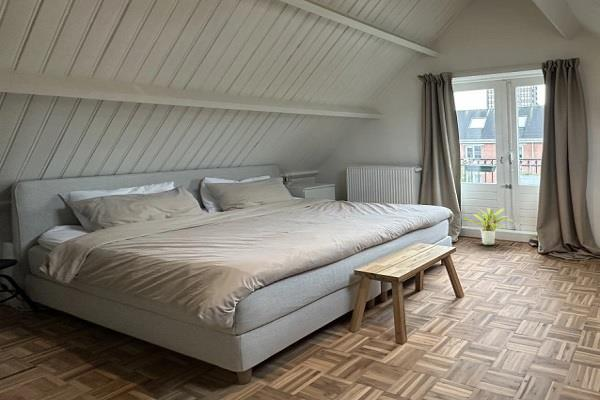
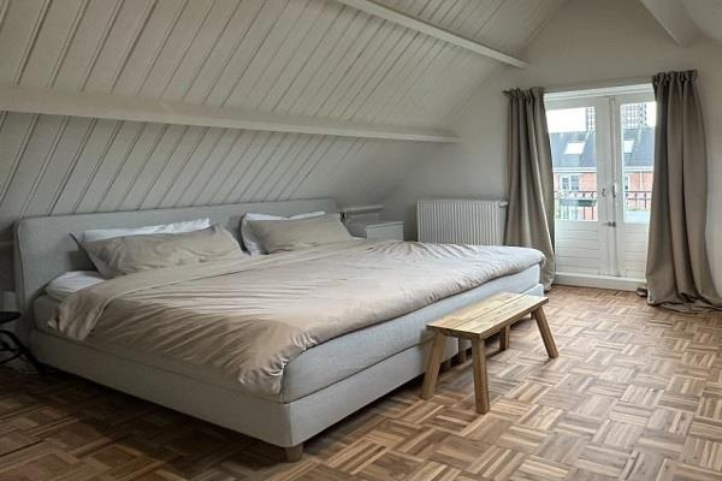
- potted plant [462,206,515,246]
